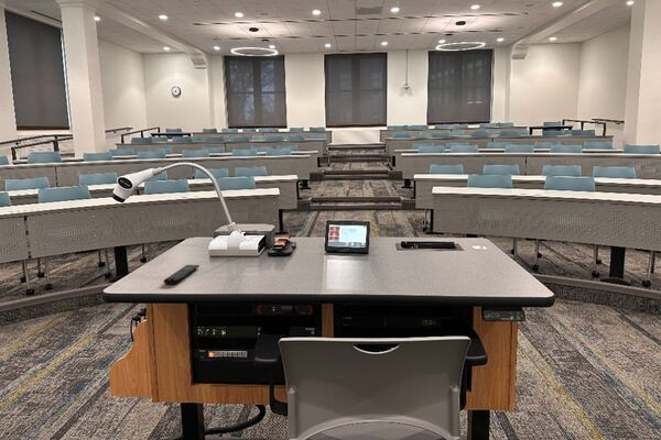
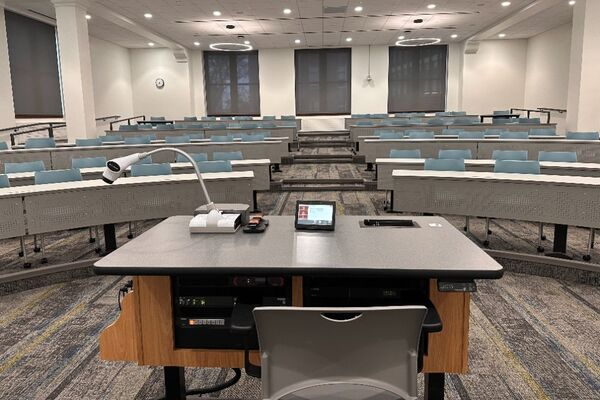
- remote control [163,264,201,286]
